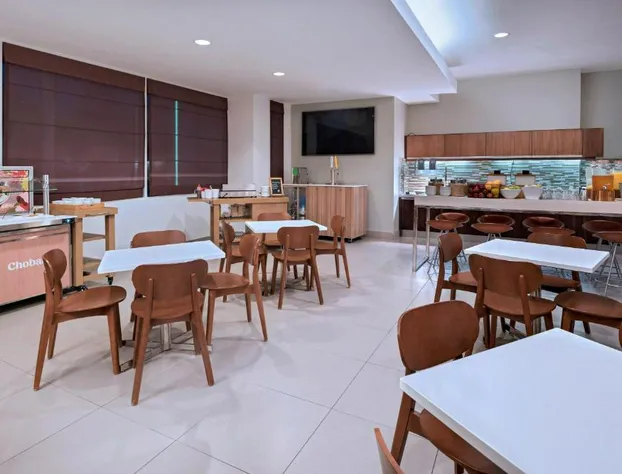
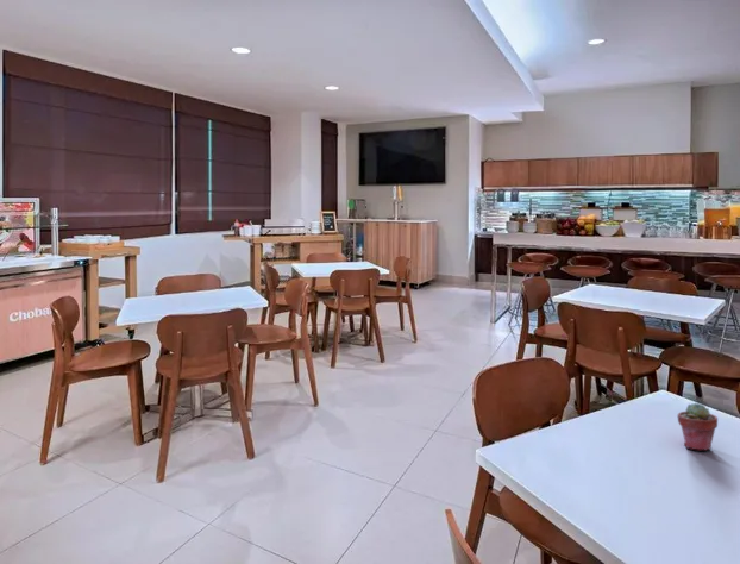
+ potted succulent [676,401,719,452]
